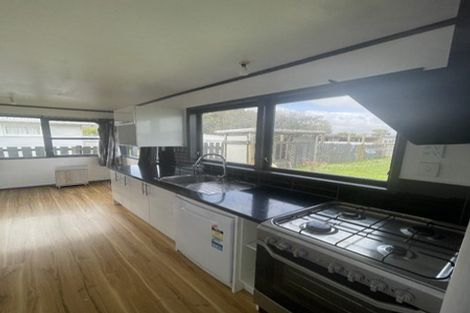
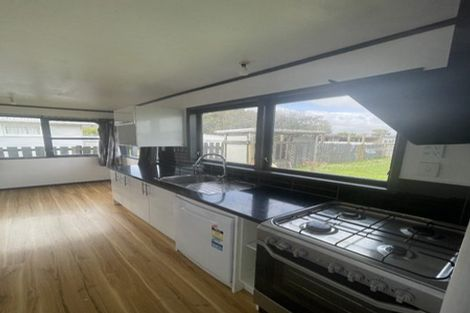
- storage bench [54,164,89,189]
